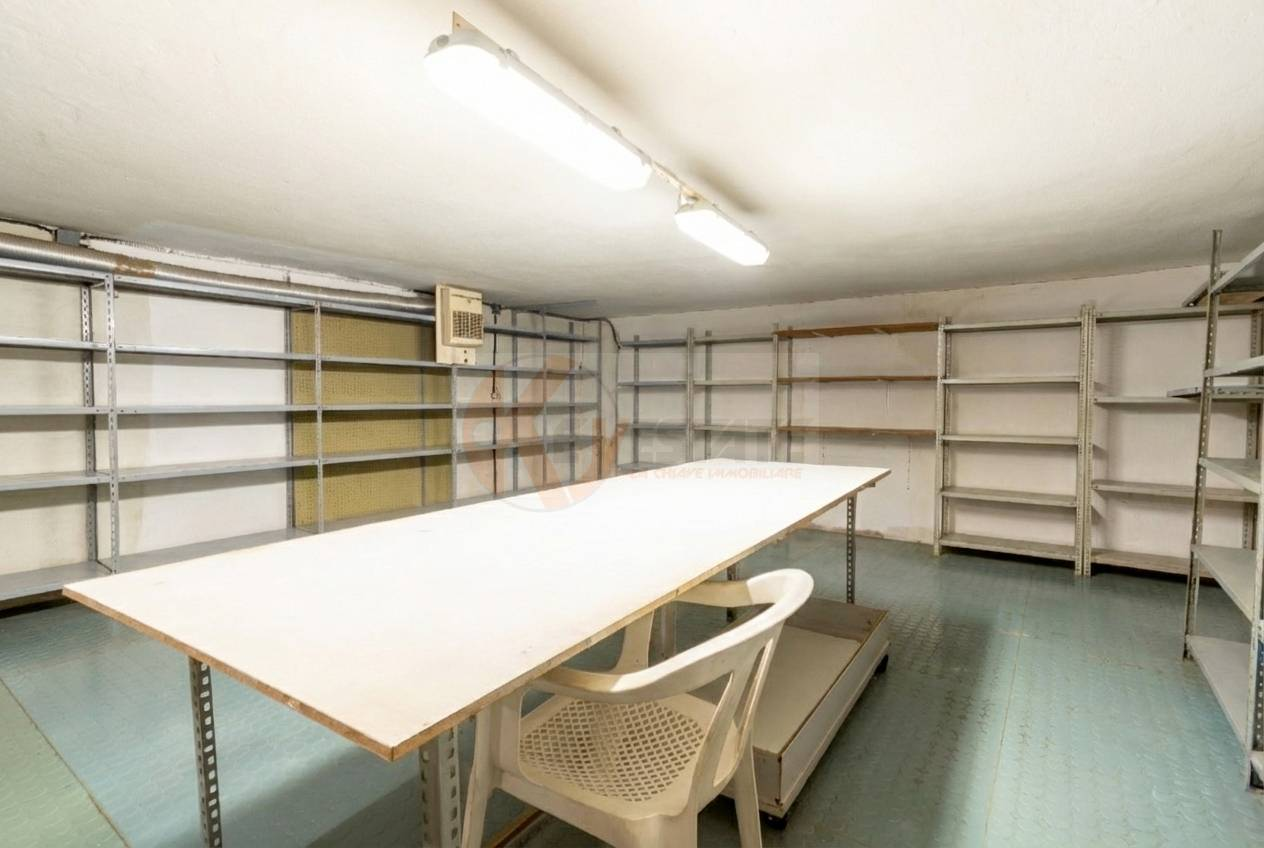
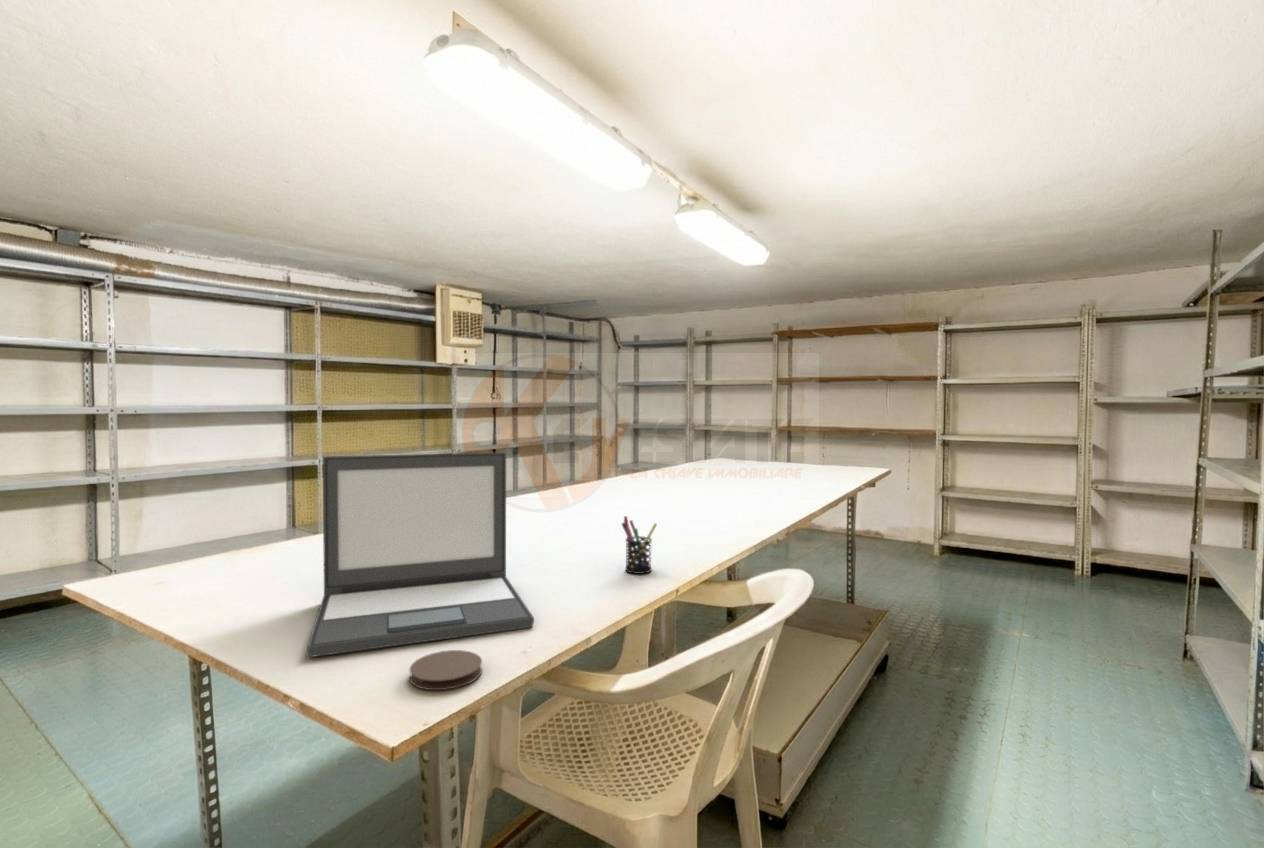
+ coaster [409,649,483,691]
+ laptop [306,451,535,658]
+ pen holder [620,515,658,575]
